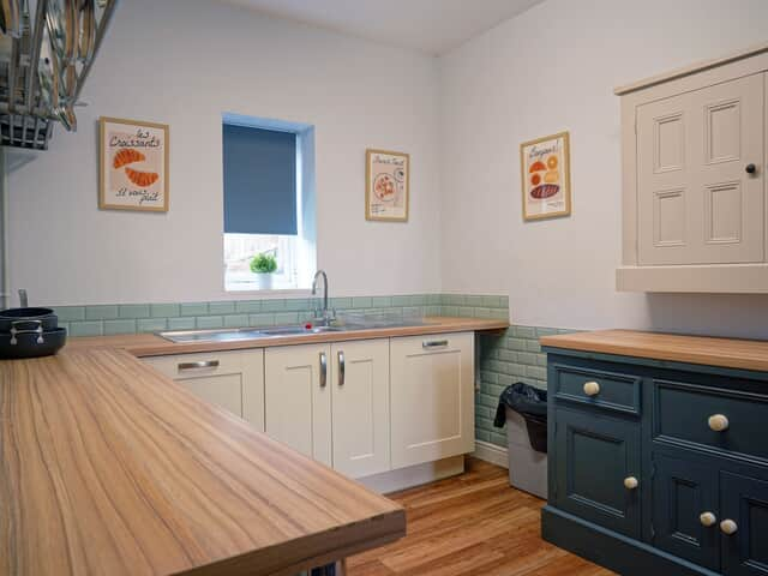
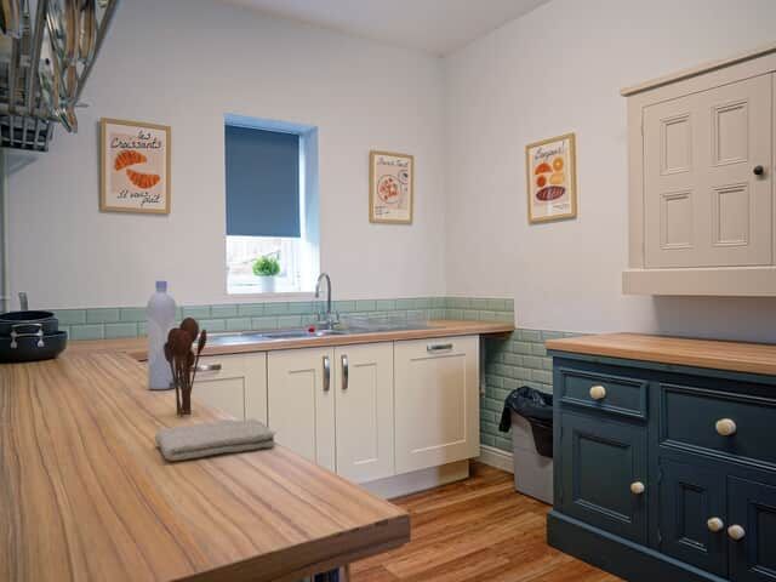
+ washcloth [154,418,276,462]
+ utensil holder [164,316,207,418]
+ bottle [147,279,177,390]
